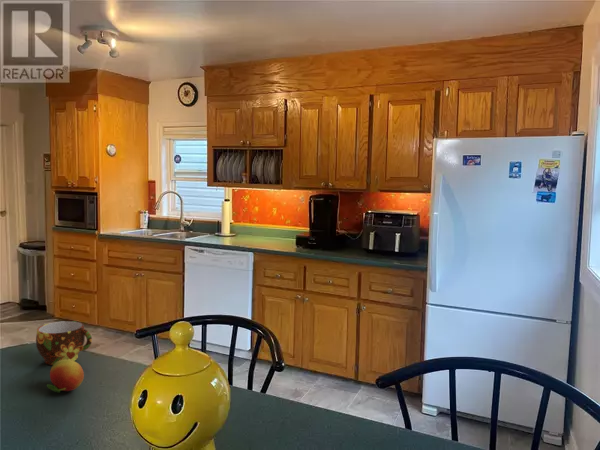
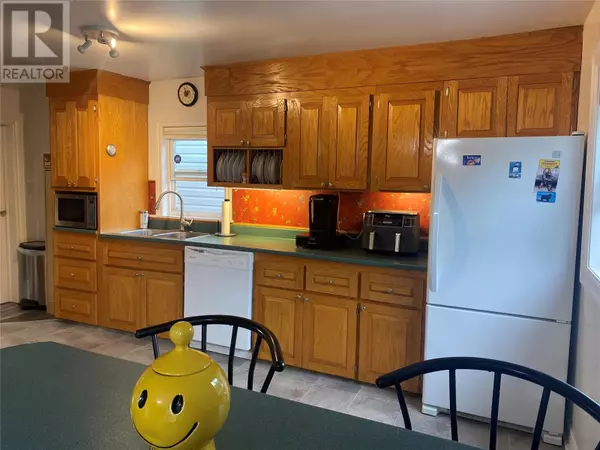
- cup [35,320,93,366]
- fruit [46,360,85,394]
